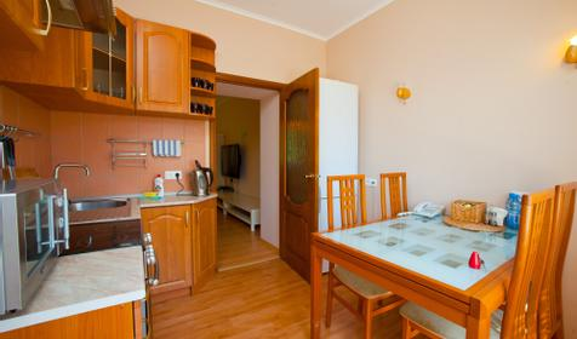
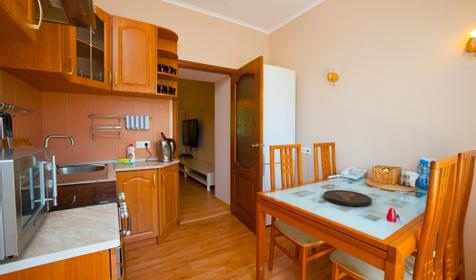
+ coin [322,189,373,207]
